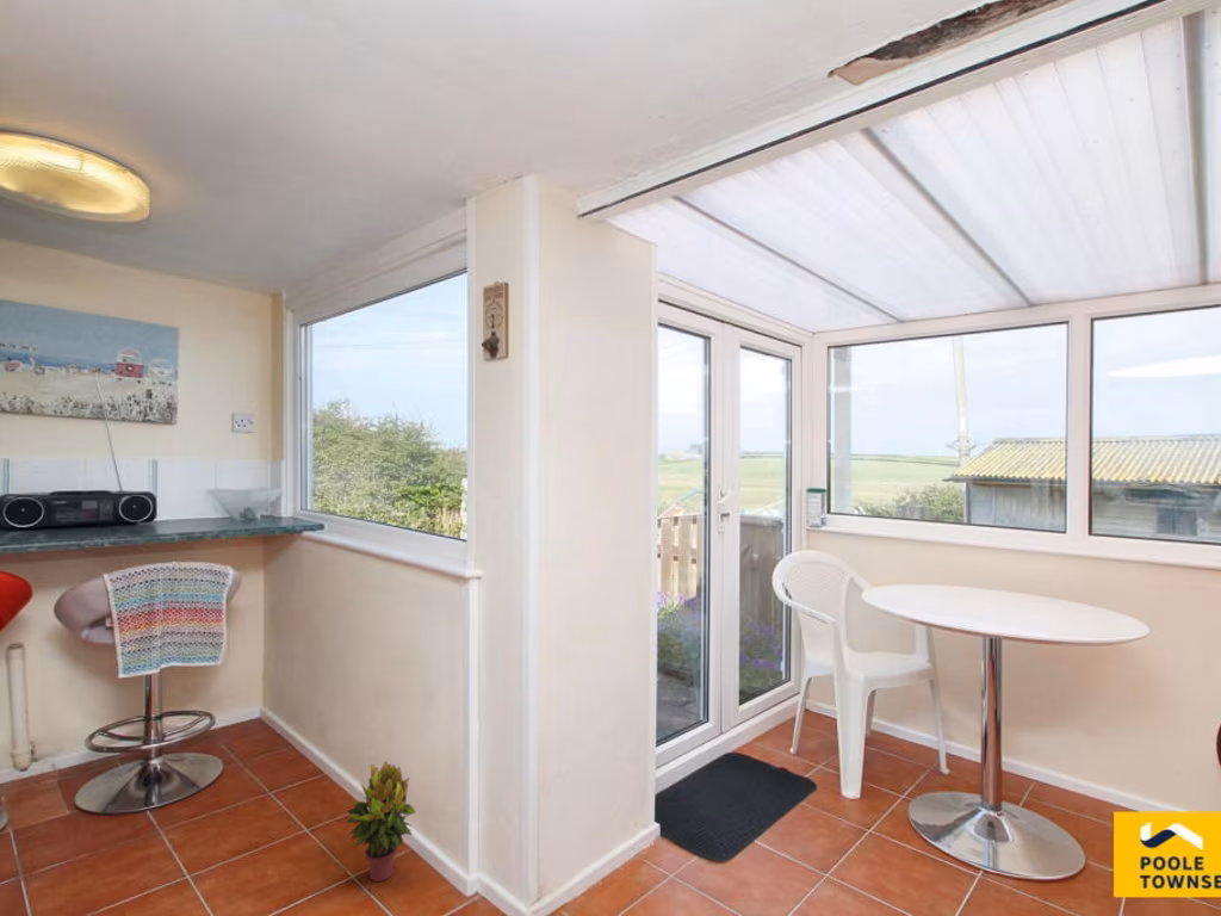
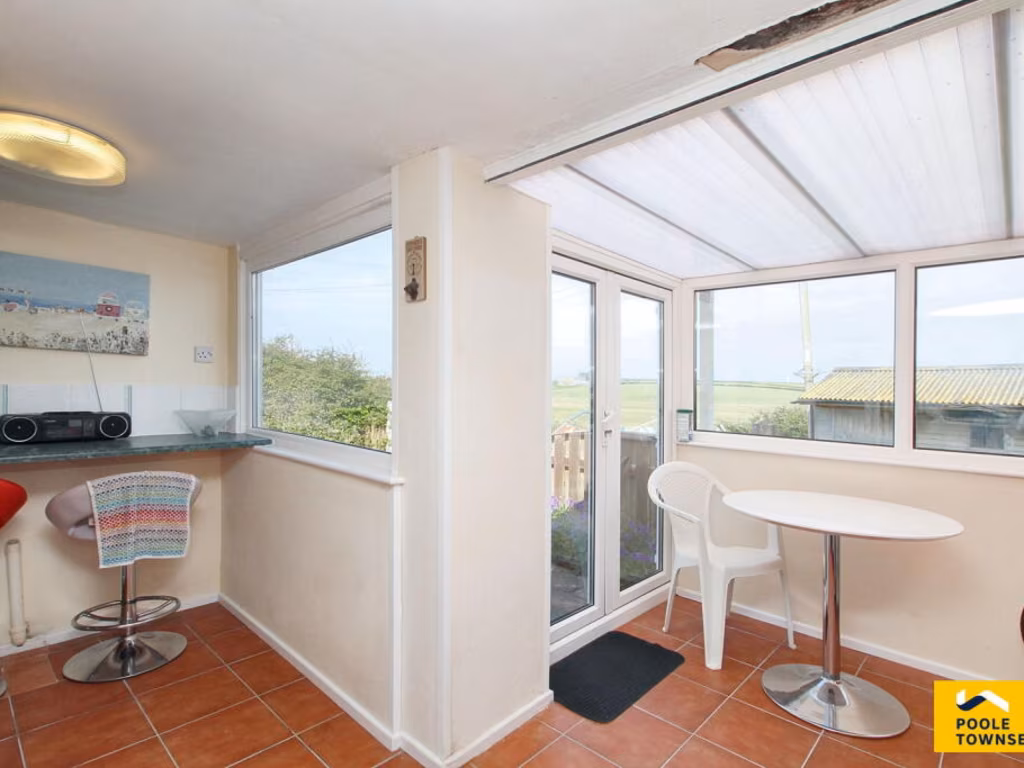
- potted plant [345,760,416,883]
